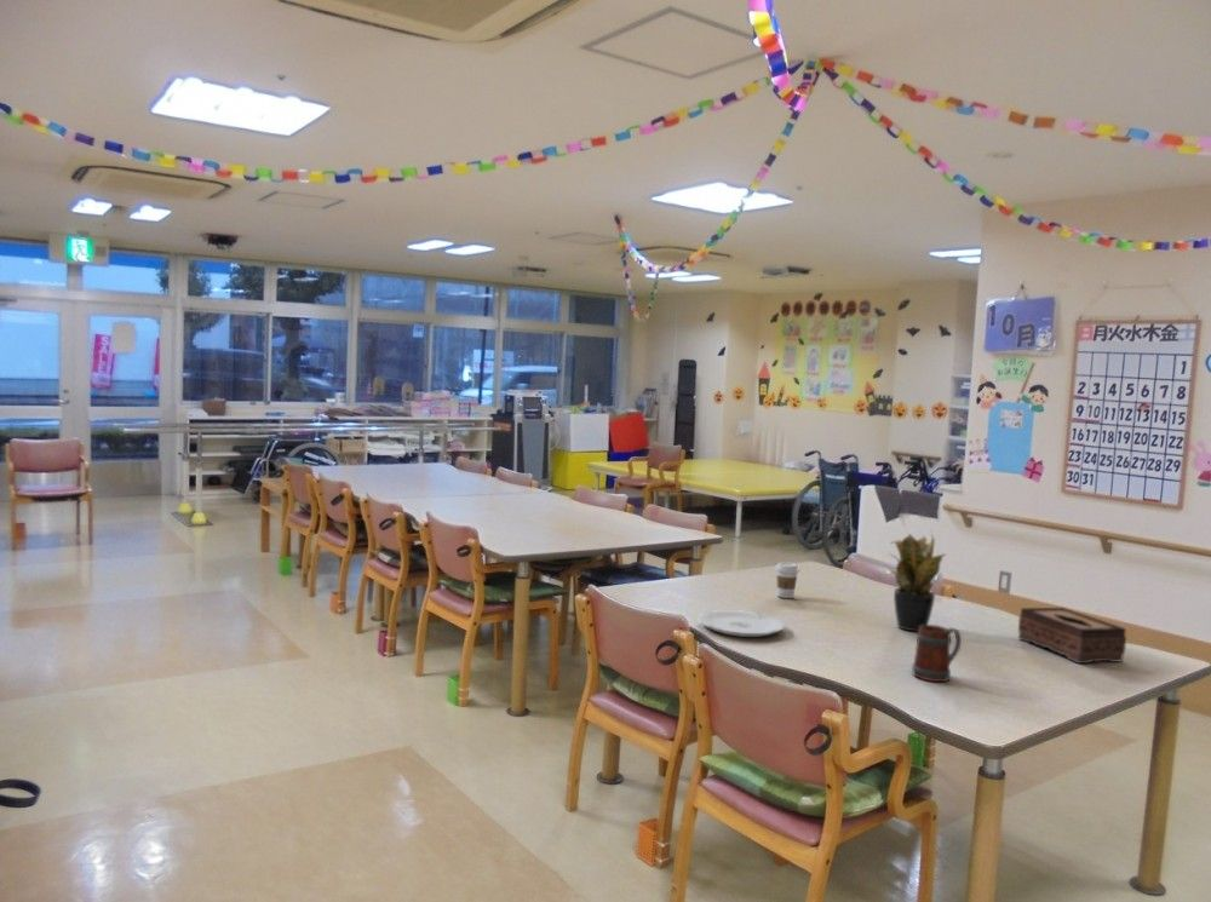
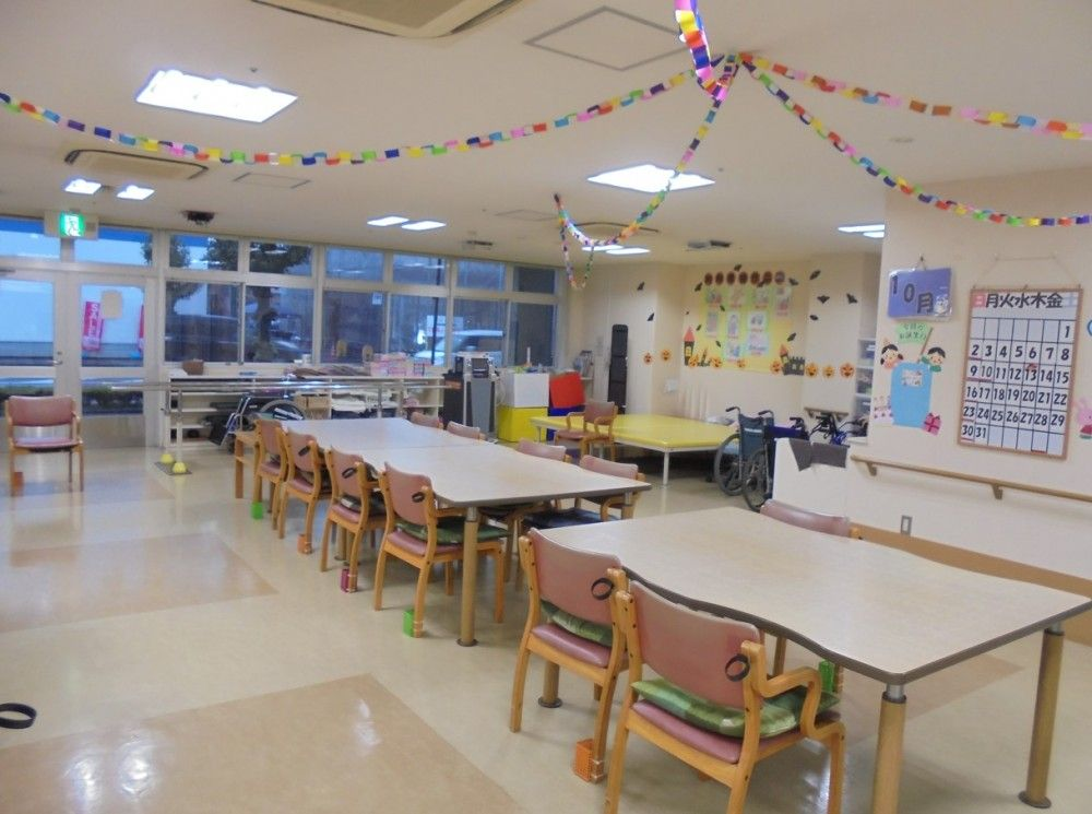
- coffee cup [774,561,800,599]
- mug [911,624,963,683]
- plate [696,609,786,638]
- tissue box [1017,607,1127,665]
- potted plant [885,532,947,633]
